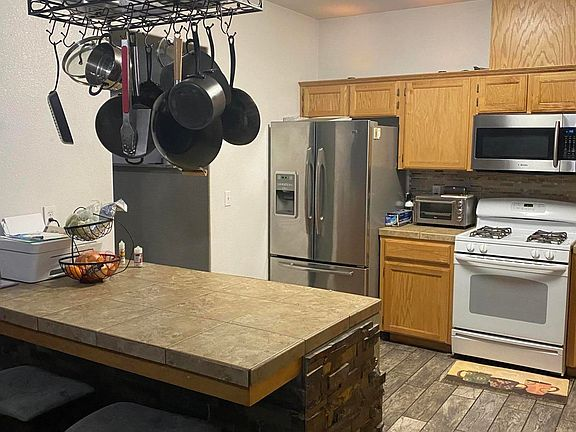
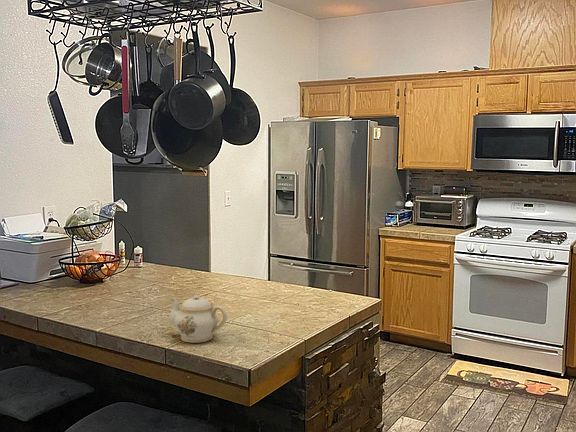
+ teapot [169,294,228,344]
